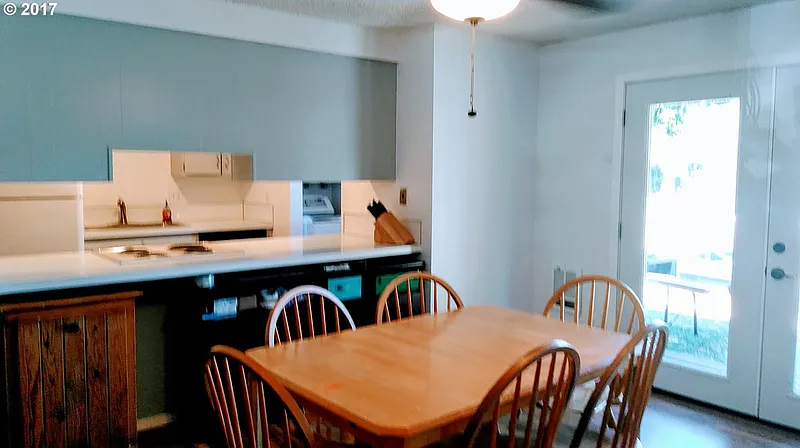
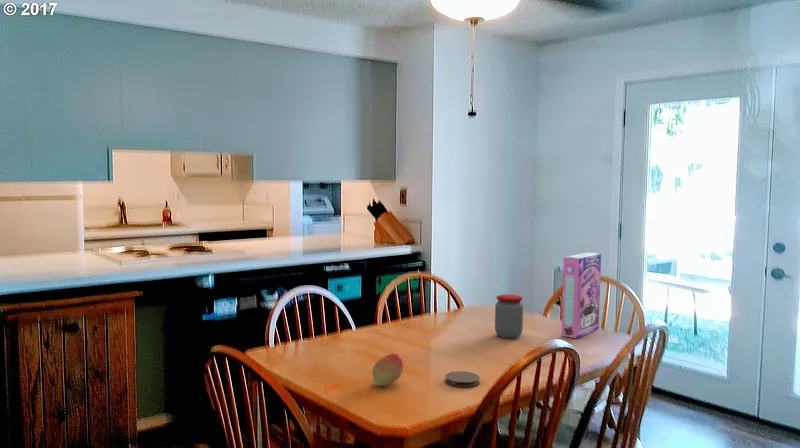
+ coaster [444,370,481,388]
+ cereal box [560,251,602,339]
+ jar [494,294,524,339]
+ fruit [371,353,404,387]
